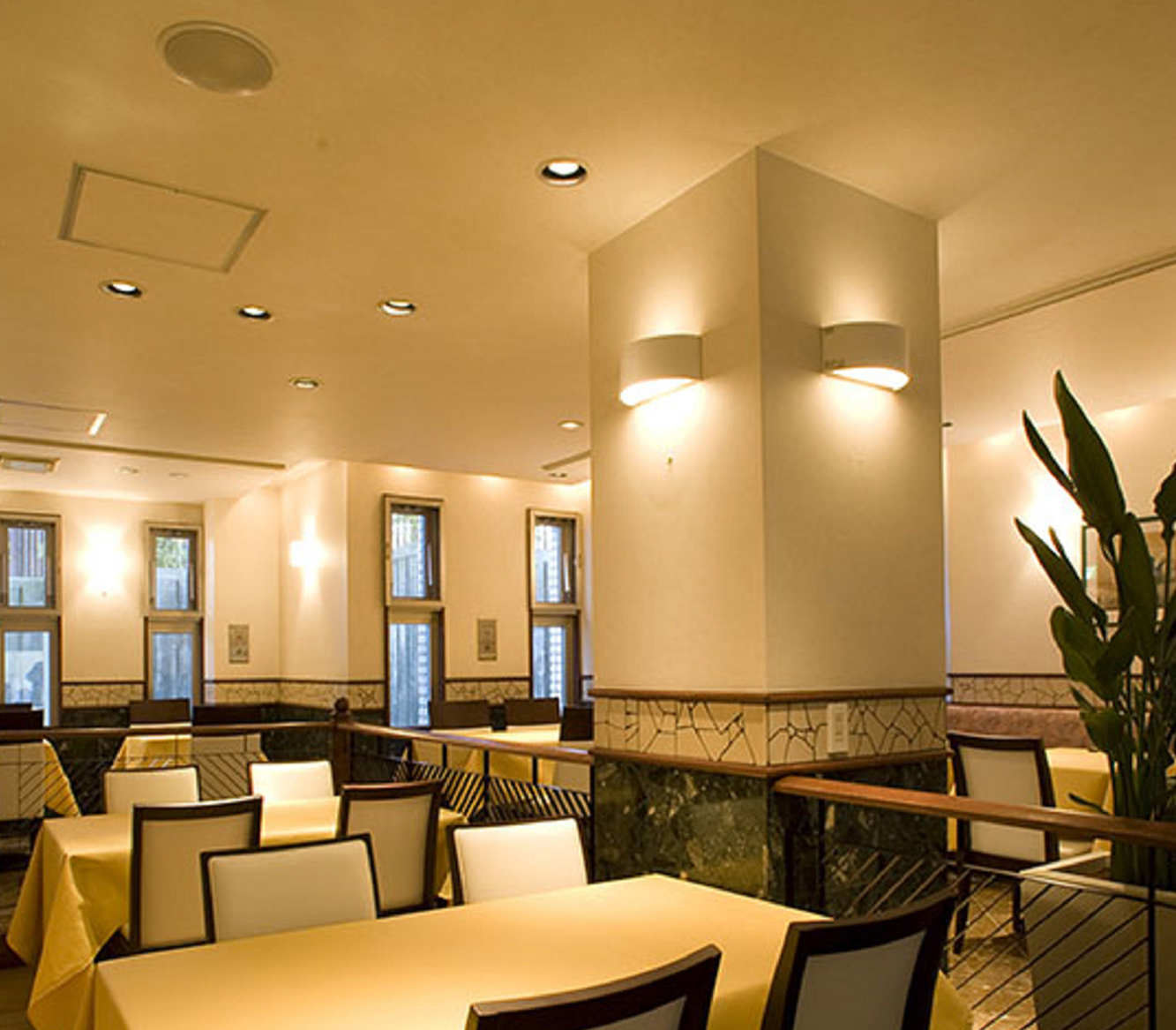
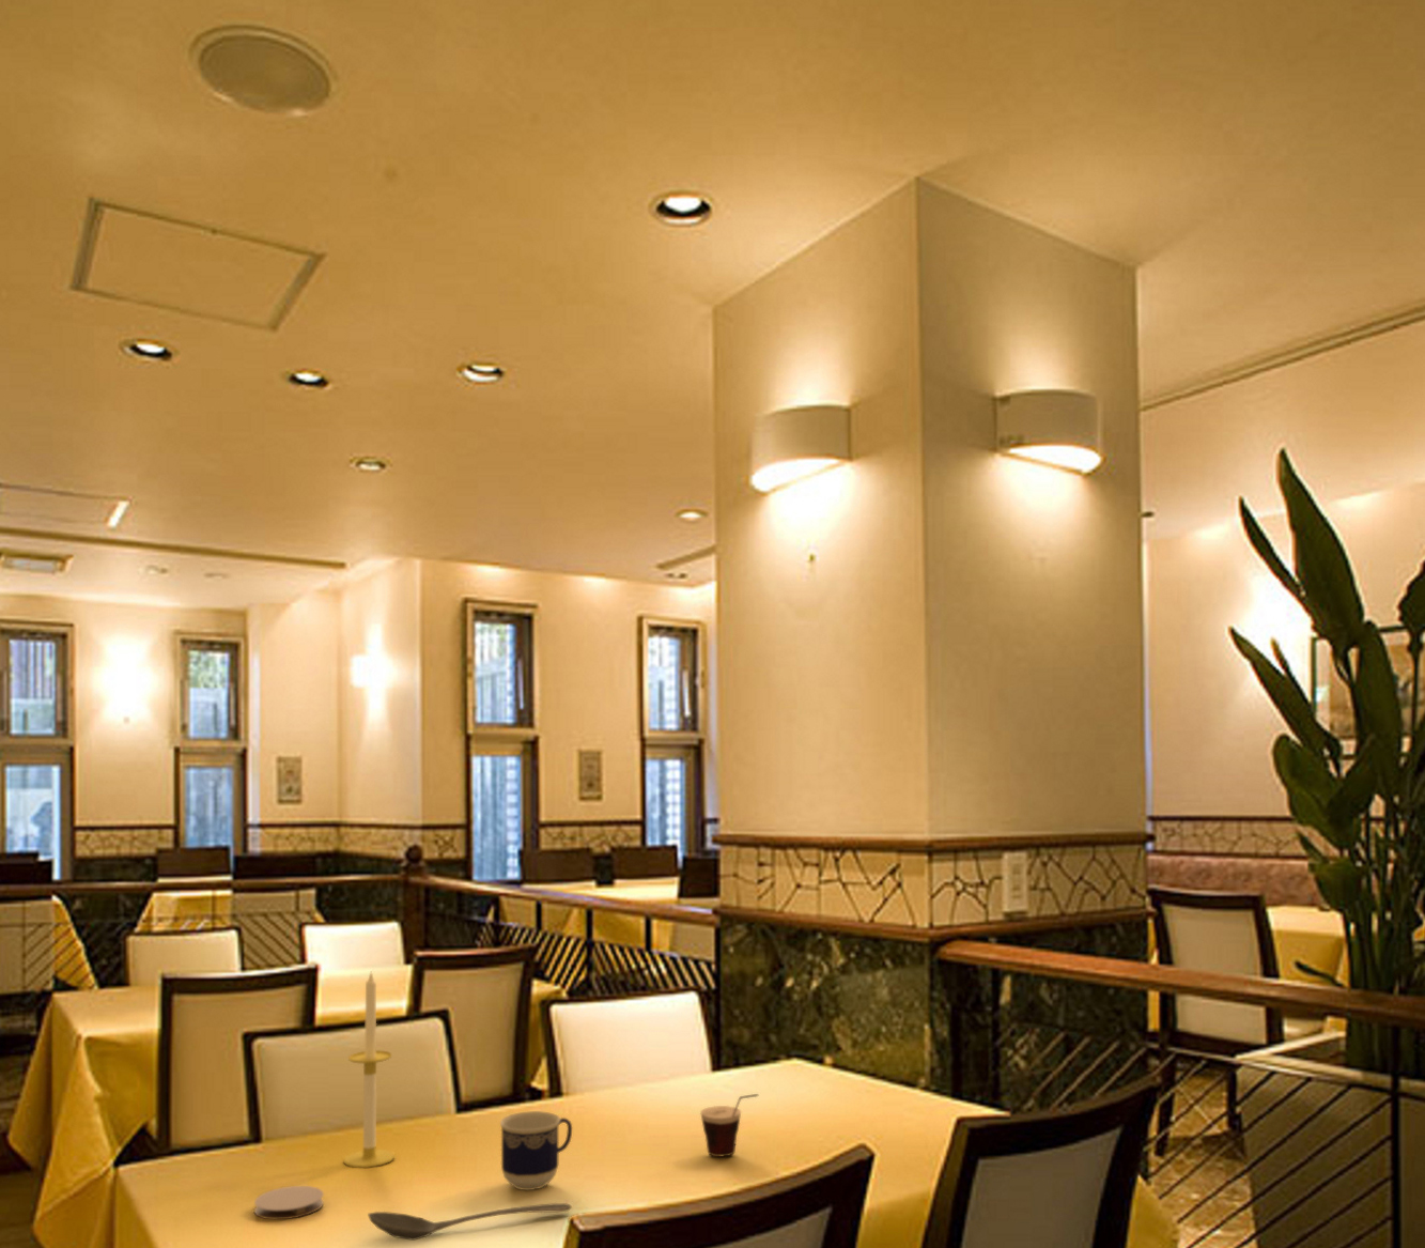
+ cup [699,1093,759,1157]
+ stirrer [367,1202,572,1242]
+ coaster [253,1185,325,1220]
+ cup [499,1110,573,1191]
+ candle [343,972,395,1169]
